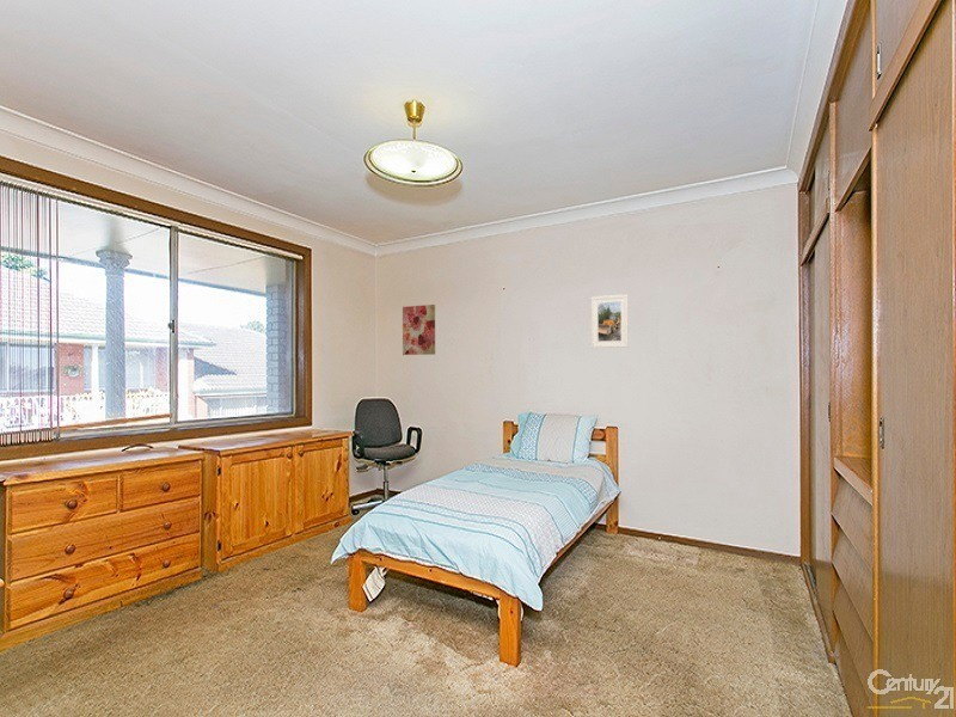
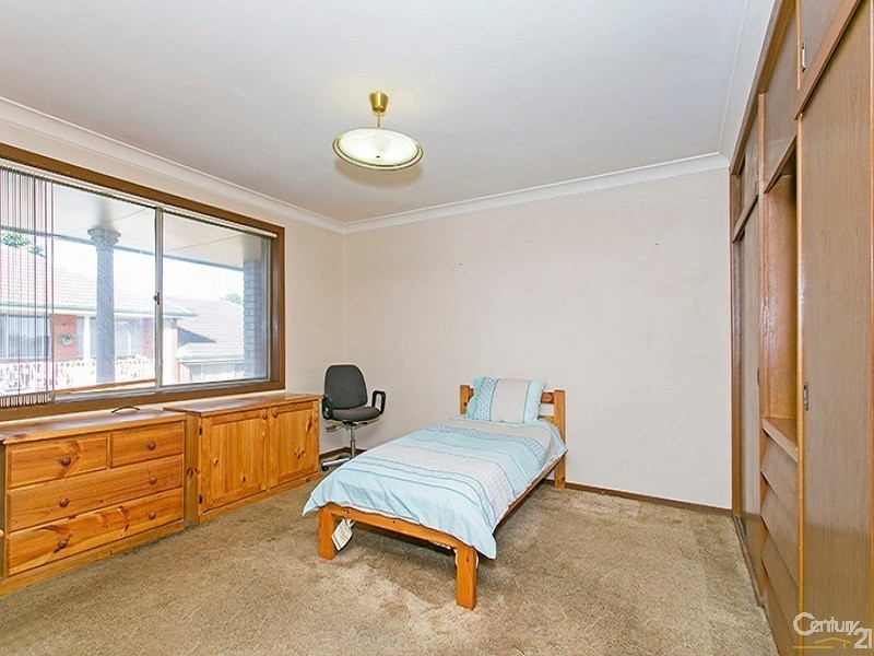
- wall art [402,304,436,356]
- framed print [590,293,630,349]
